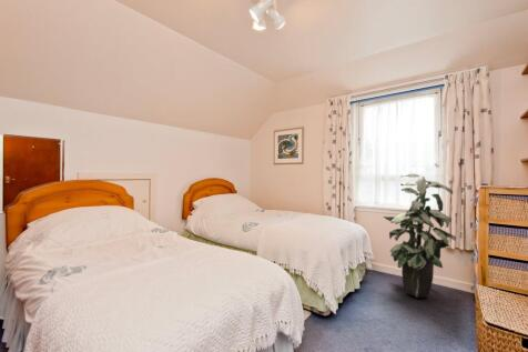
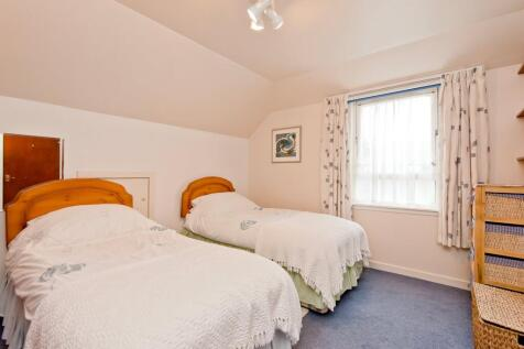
- indoor plant [383,172,455,299]
